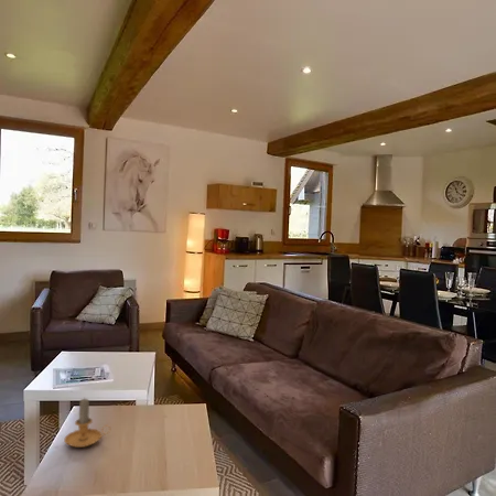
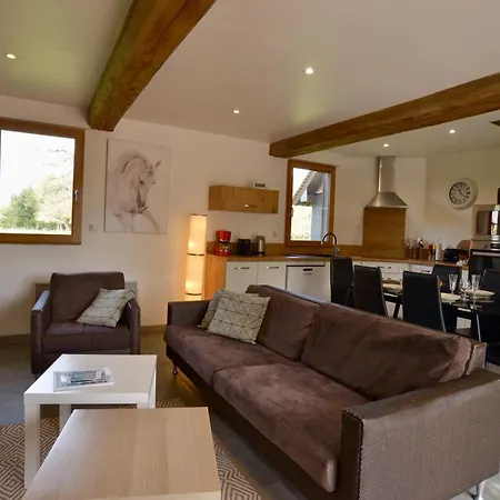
- candle [63,397,111,449]
